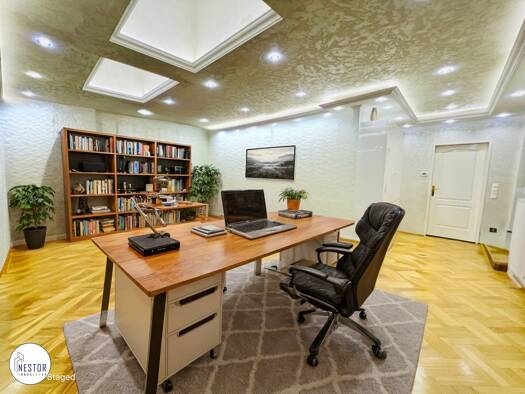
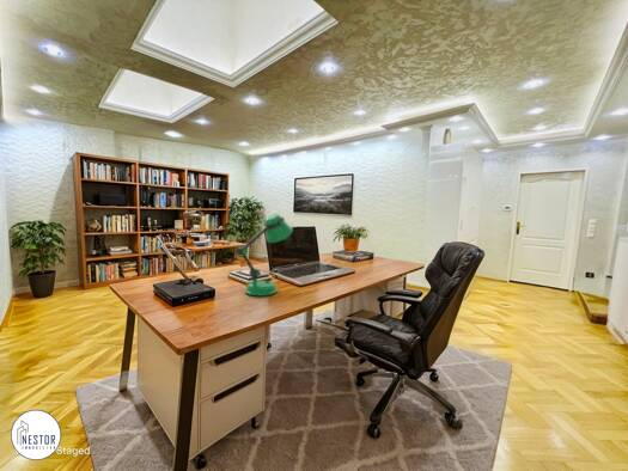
+ desk lamp [234,213,294,296]
